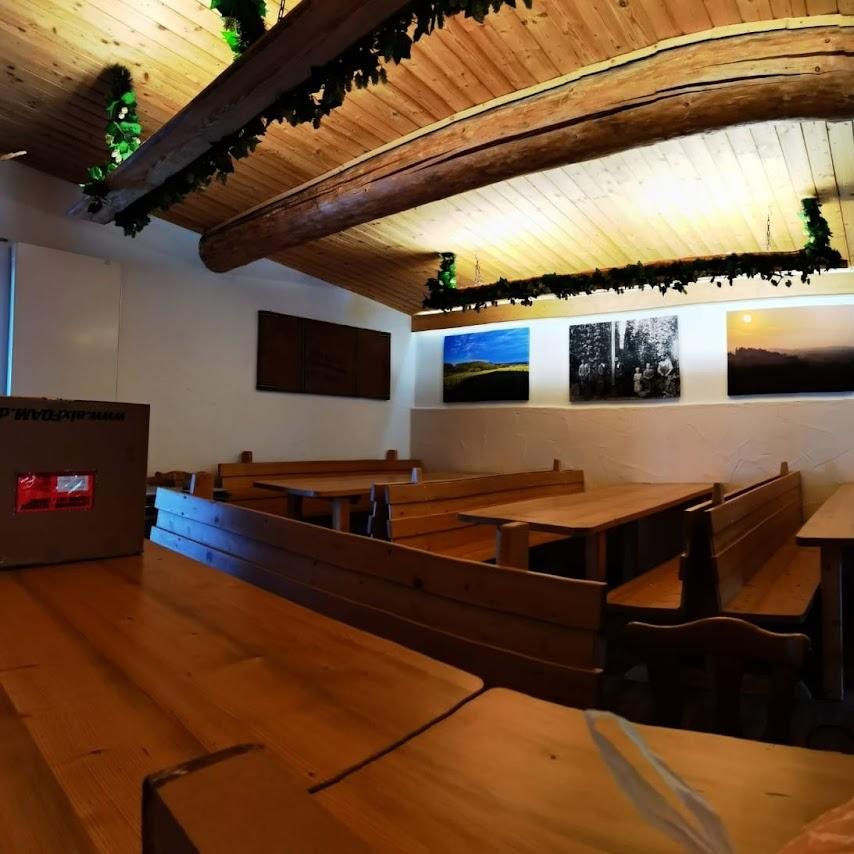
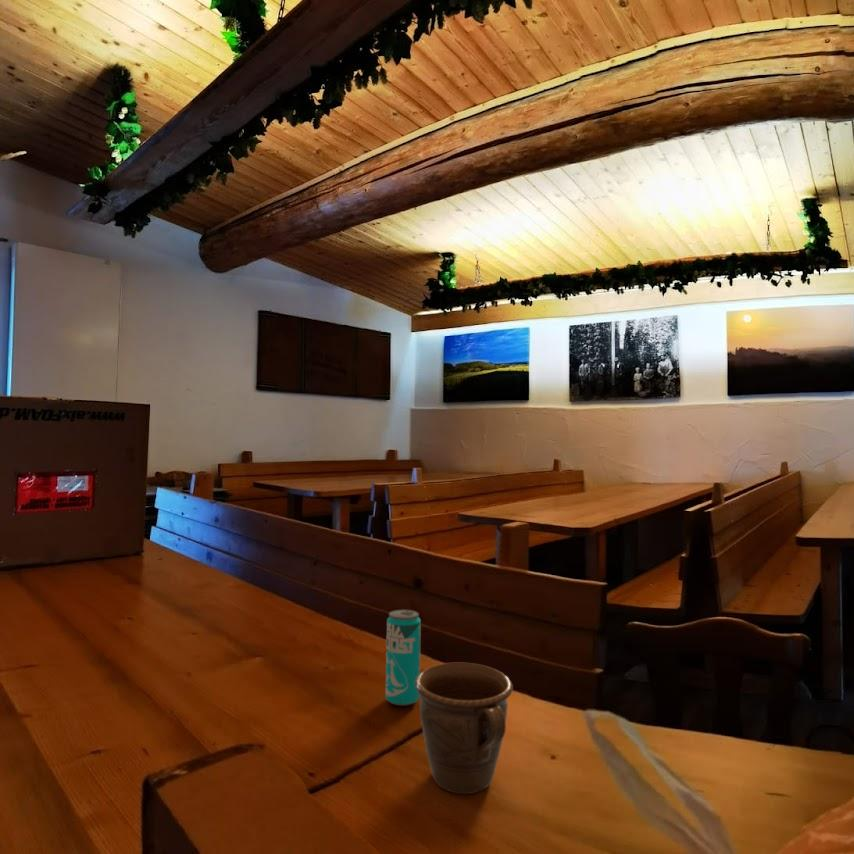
+ beverage can [385,608,422,707]
+ mug [415,661,514,795]
